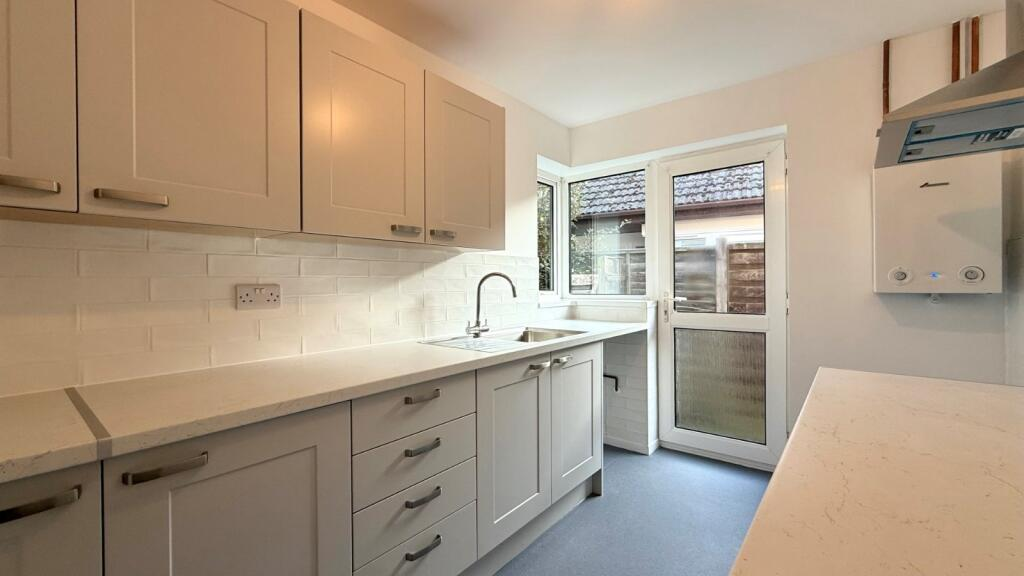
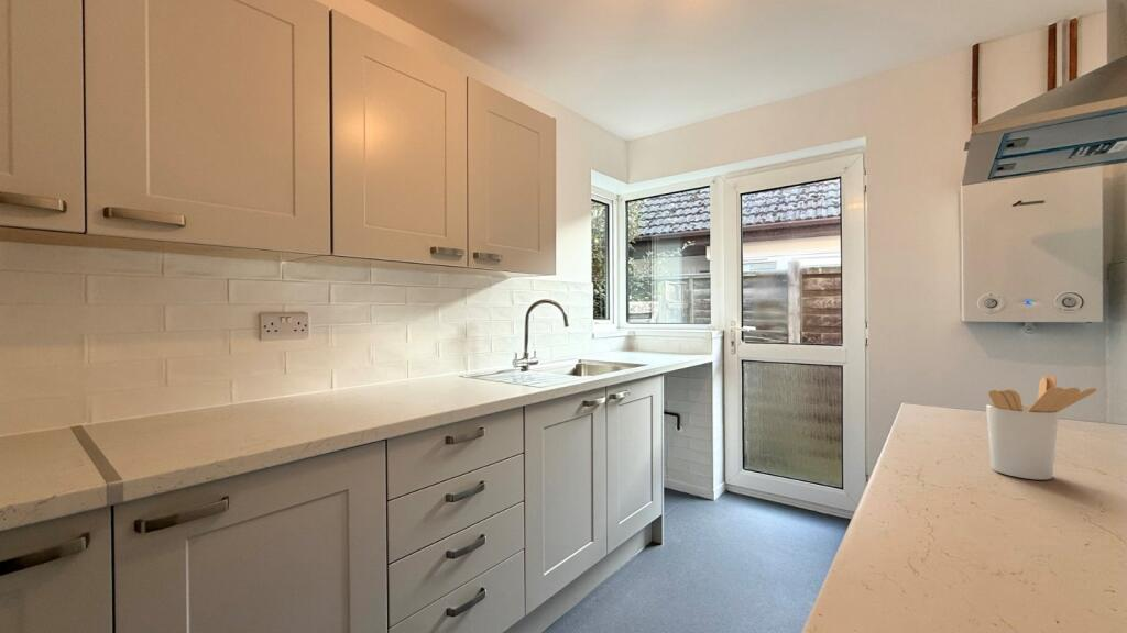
+ utensil holder [985,375,1098,481]
